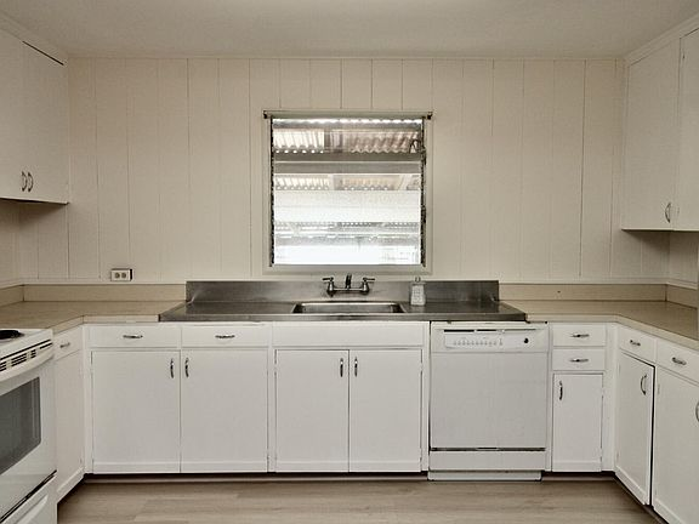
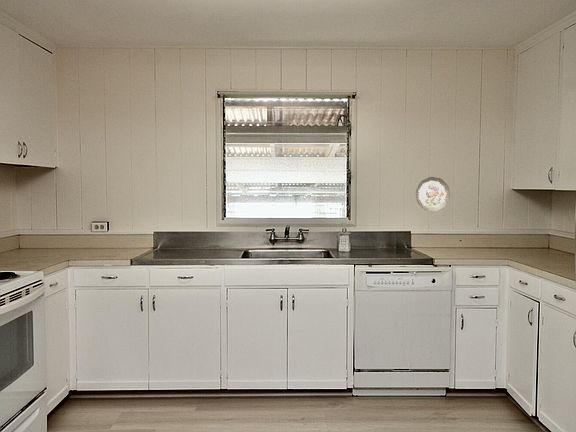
+ decorative plate [415,176,451,213]
